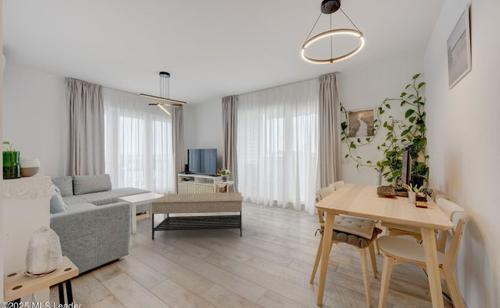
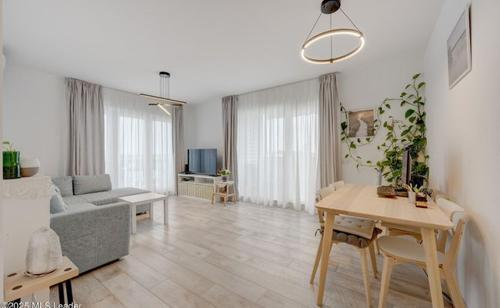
- coffee table [150,191,243,241]
